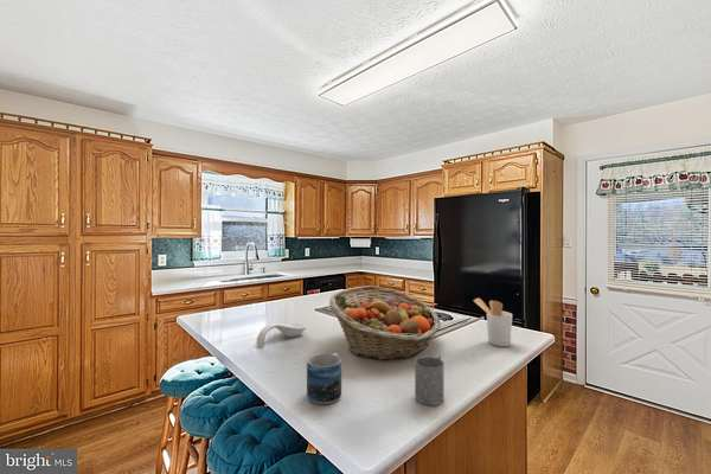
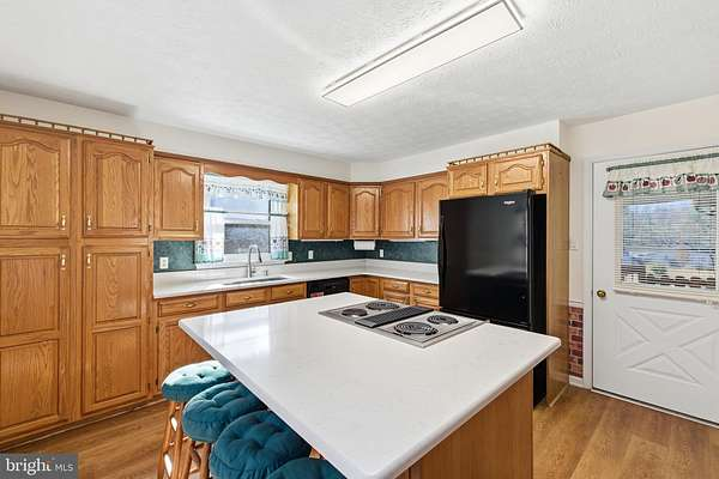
- fruit basket [328,284,442,361]
- mug [414,354,446,406]
- spoon rest [255,322,307,347]
- mug [306,352,342,405]
- utensil holder [473,297,513,347]
